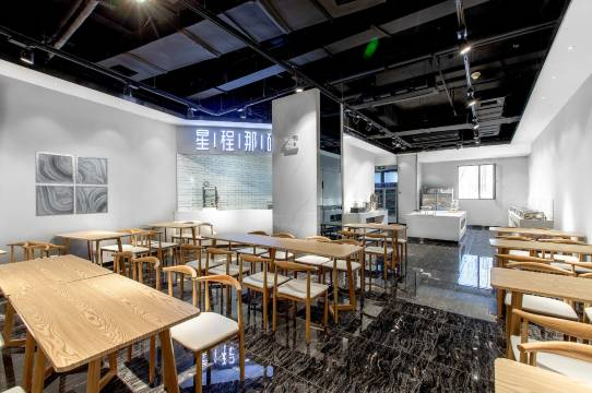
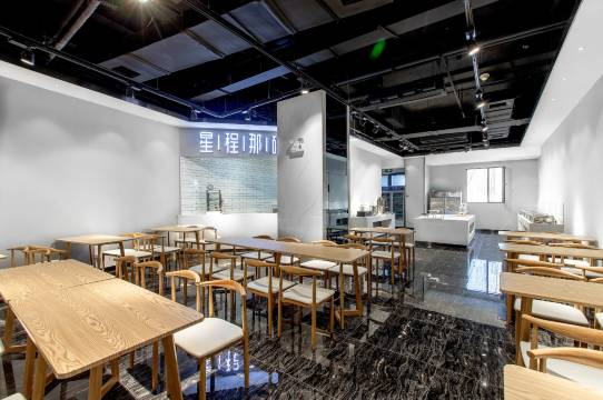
- wall art [35,151,109,217]
